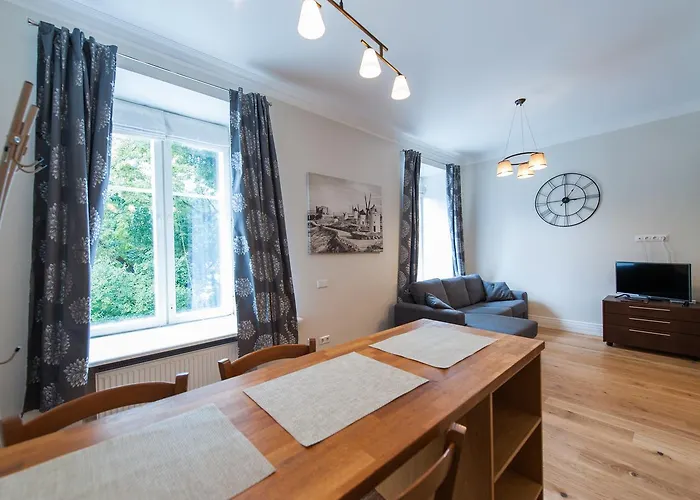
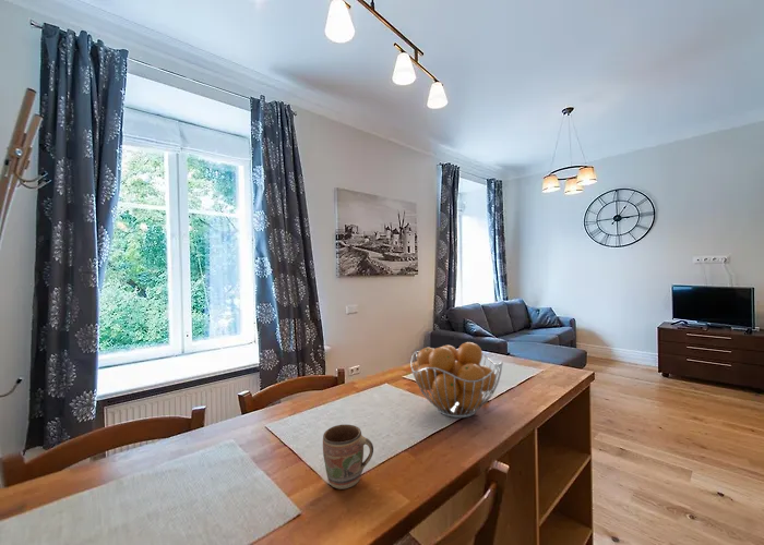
+ mug [322,424,374,491]
+ fruit basket [409,341,504,419]
